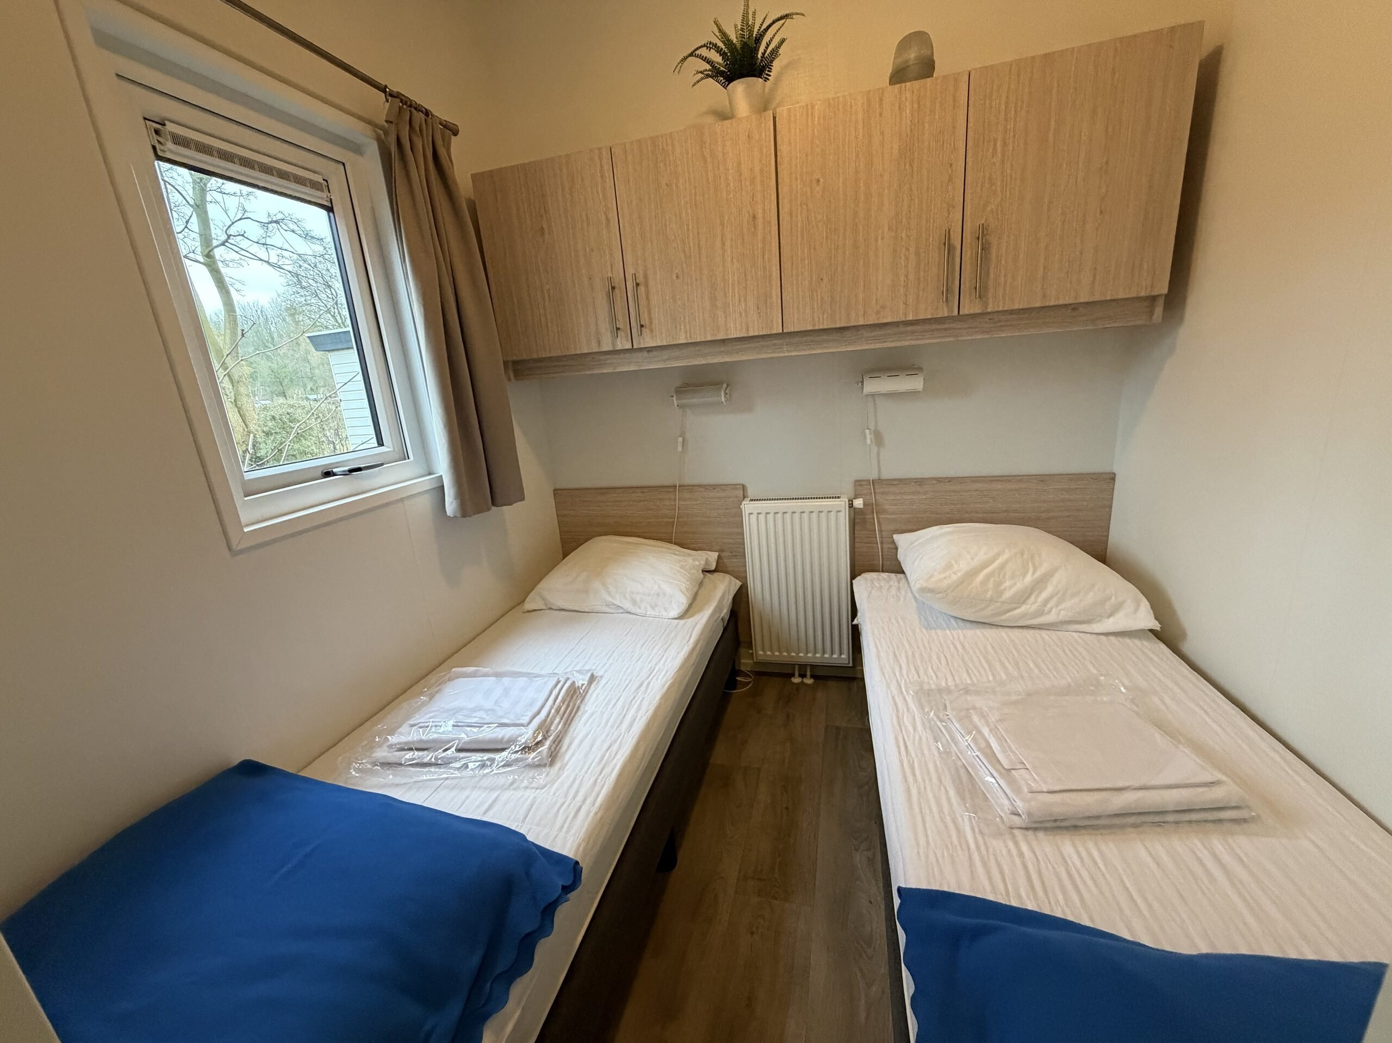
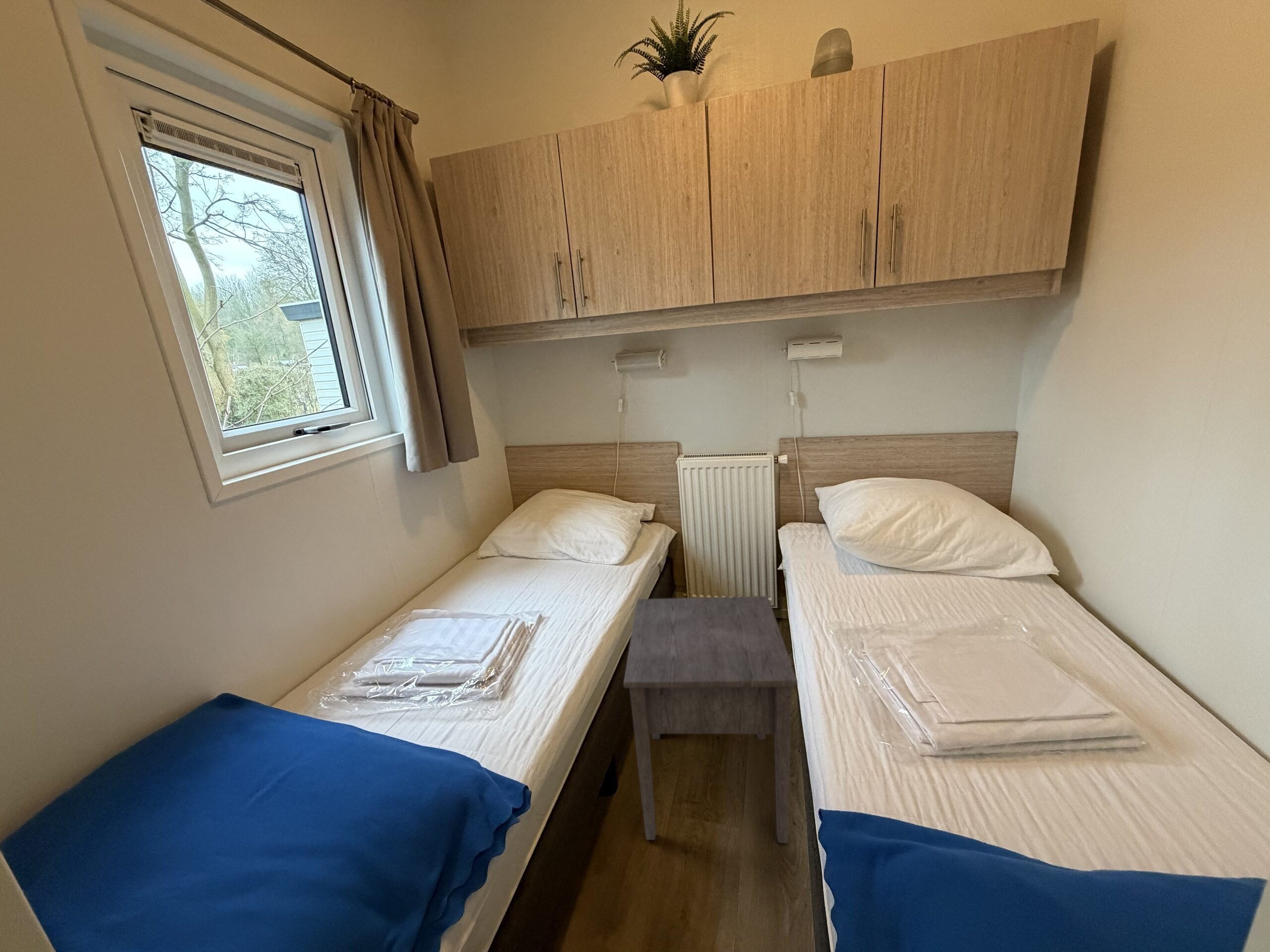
+ nightstand [623,595,798,844]
